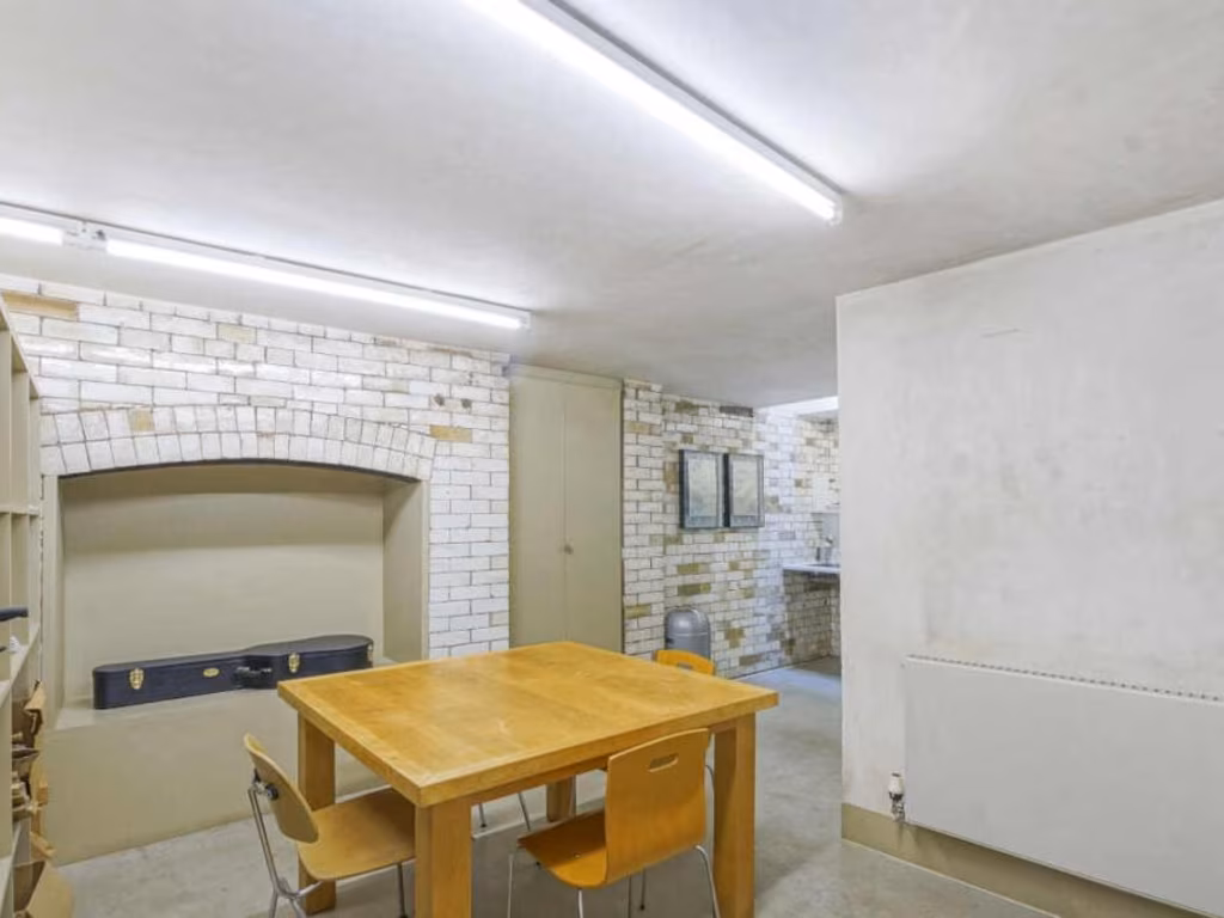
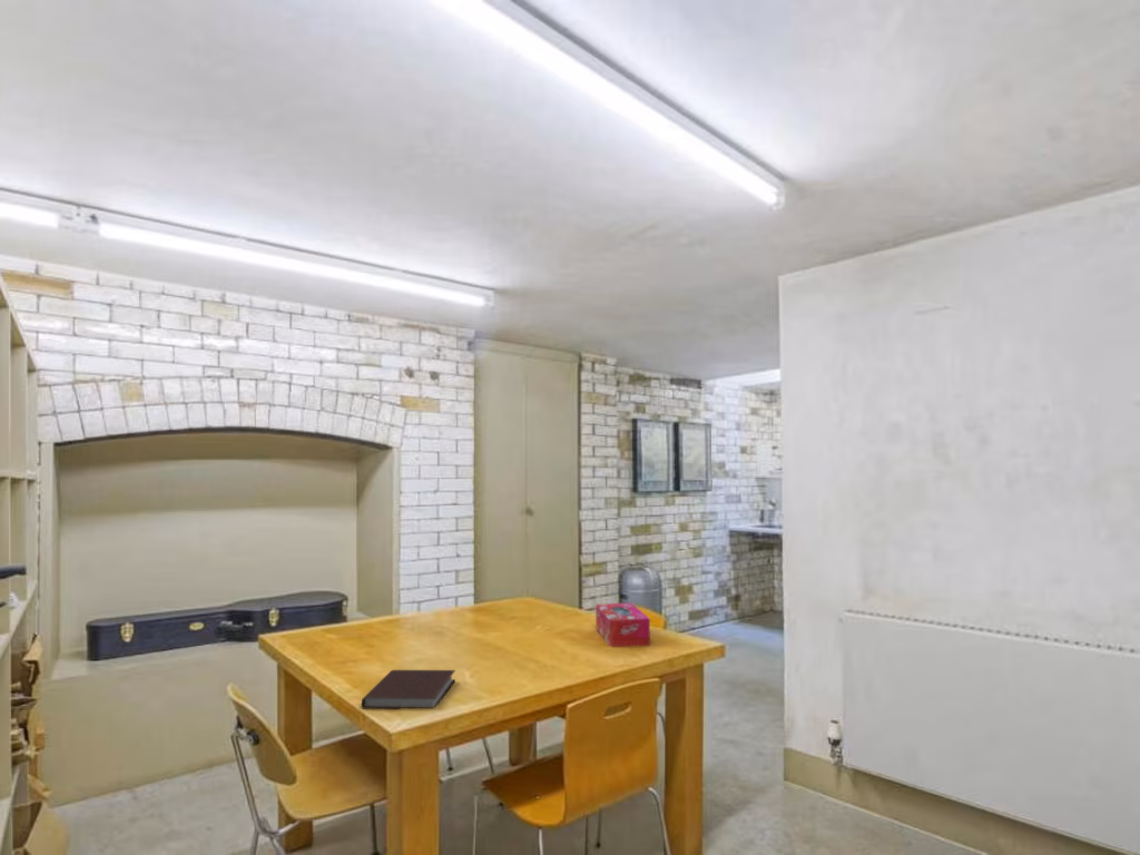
+ tissue box [594,602,651,648]
+ notebook [361,669,456,710]
